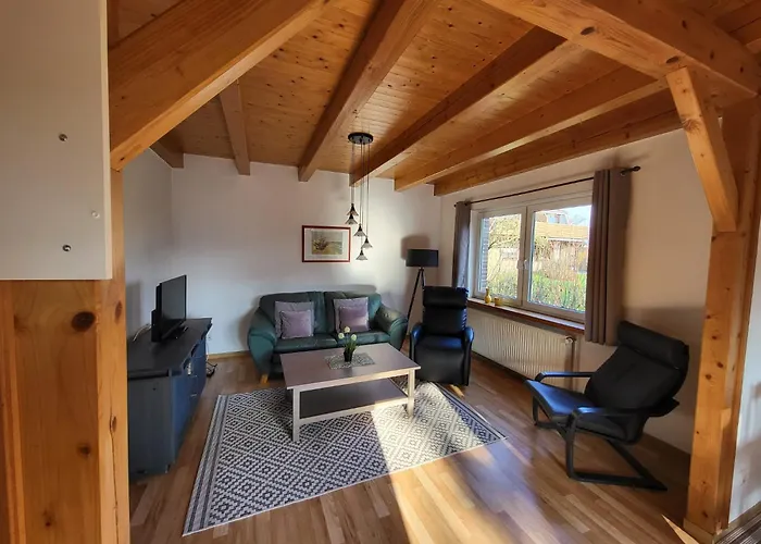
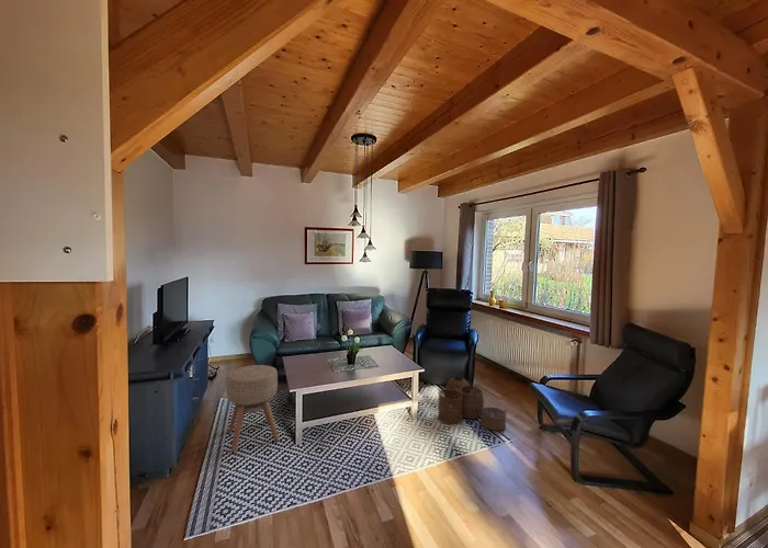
+ ottoman [226,364,280,454]
+ woven basket [437,374,508,432]
